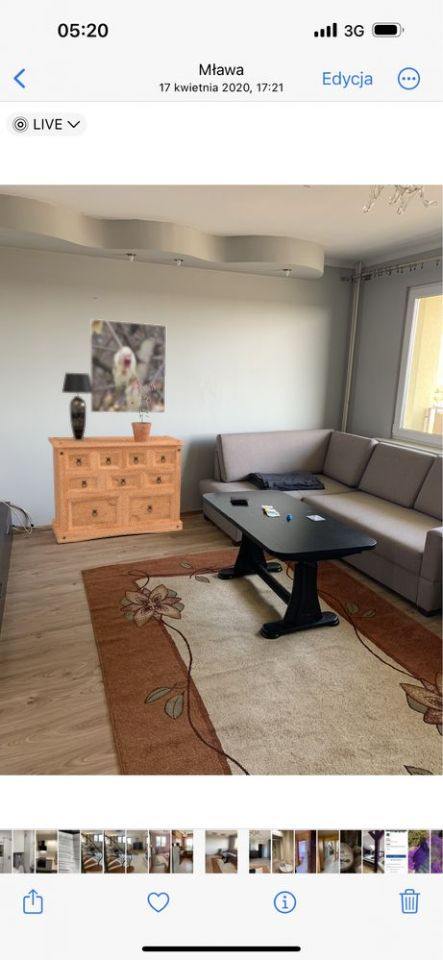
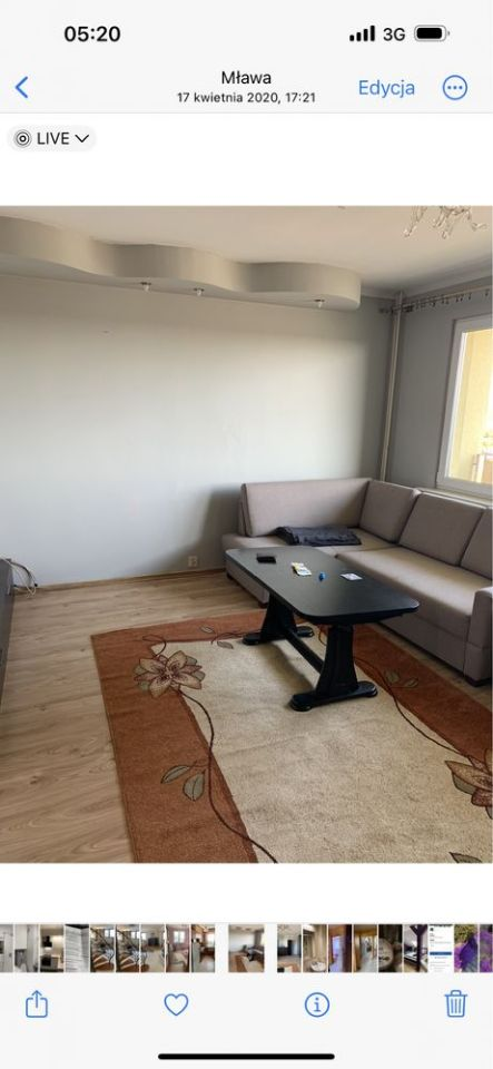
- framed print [89,318,167,414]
- table lamp [61,372,93,441]
- dresser [47,435,186,544]
- potted plant [129,383,156,442]
